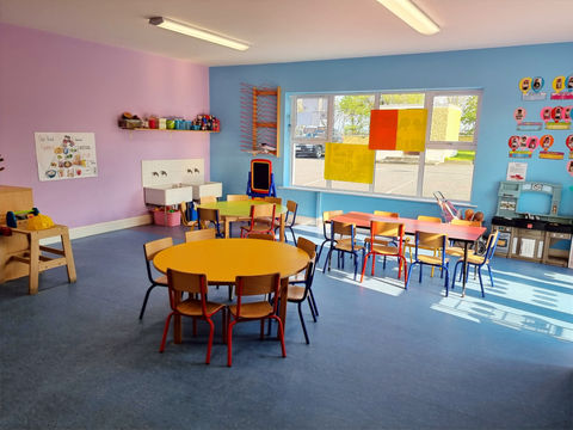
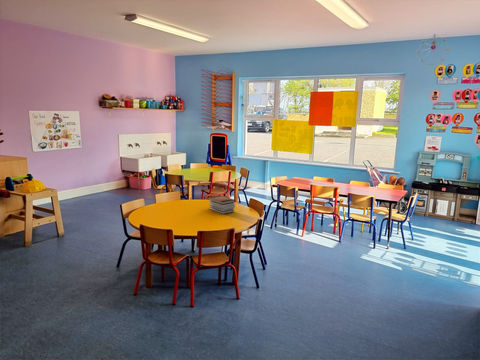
+ ceiling mobile [416,33,451,66]
+ book stack [207,195,236,215]
